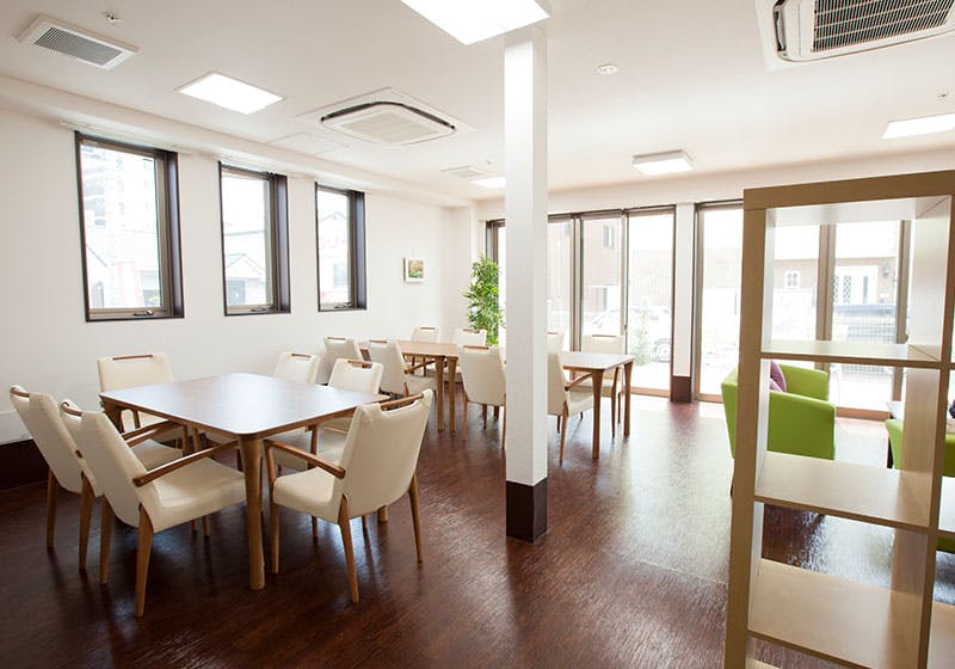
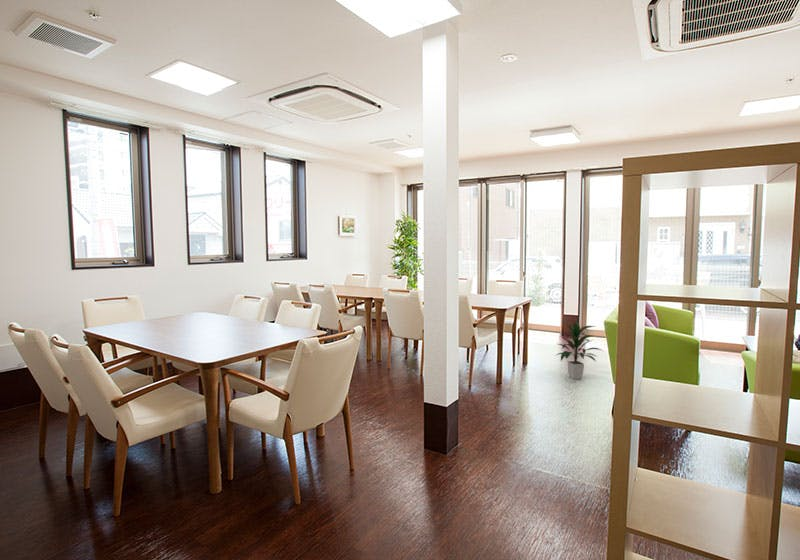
+ indoor plant [556,321,605,380]
